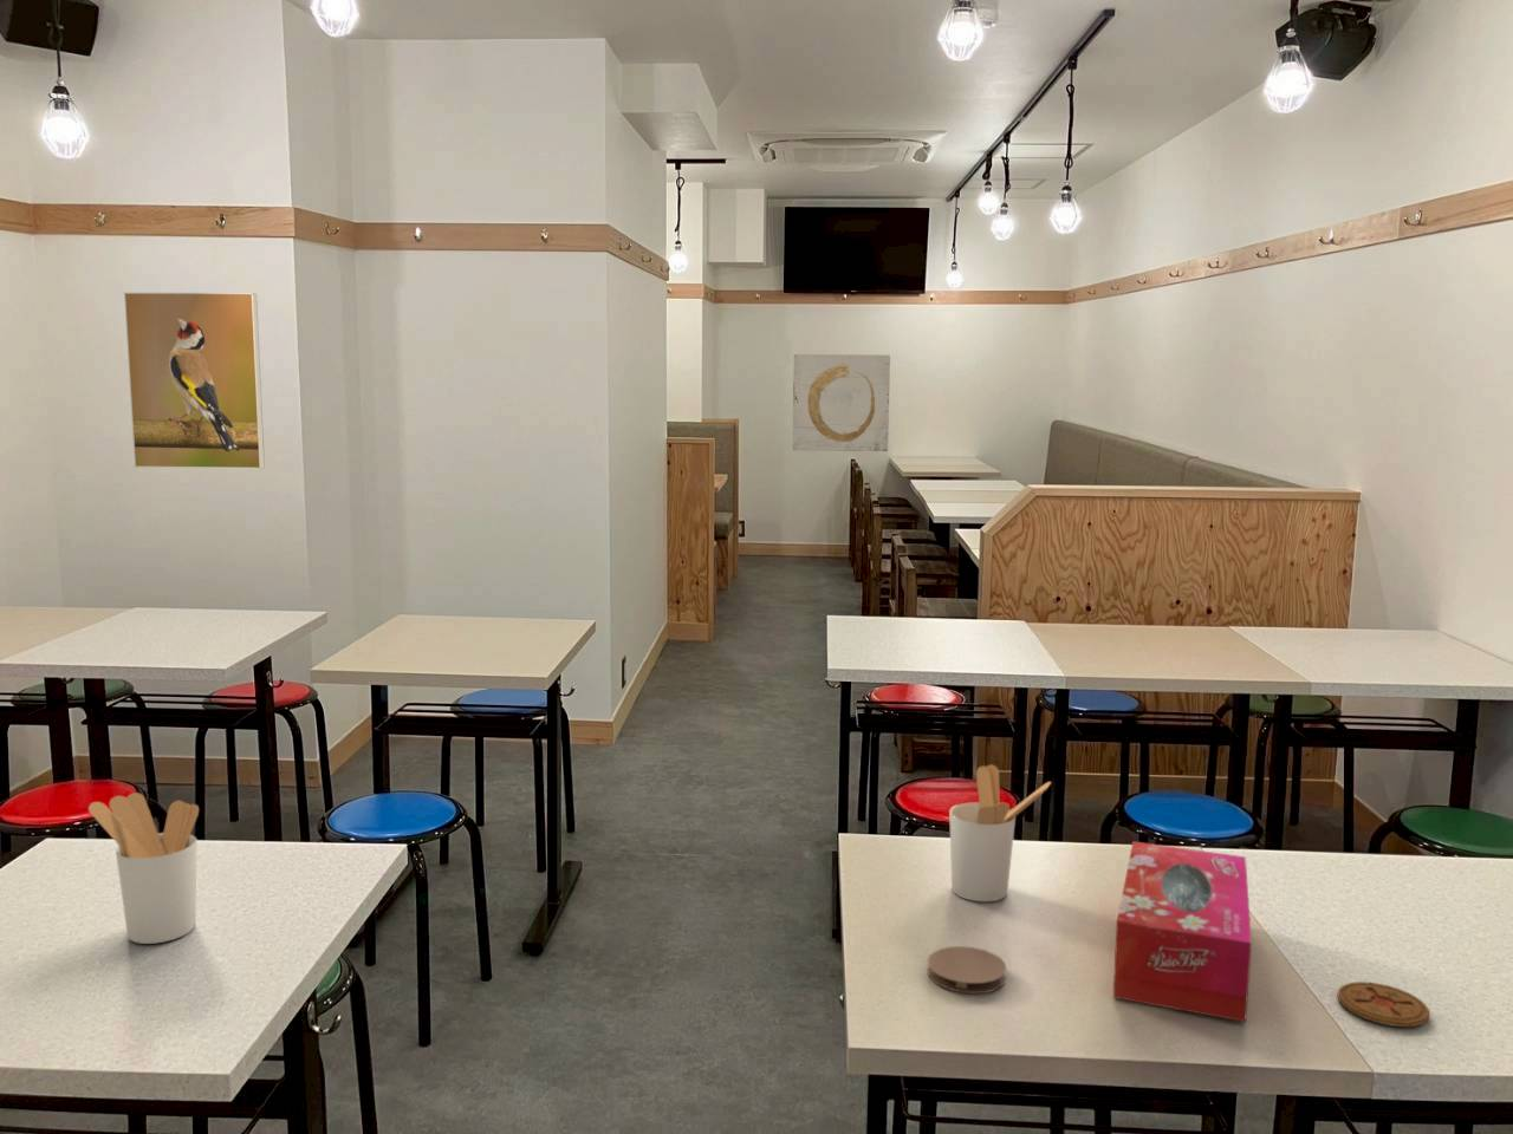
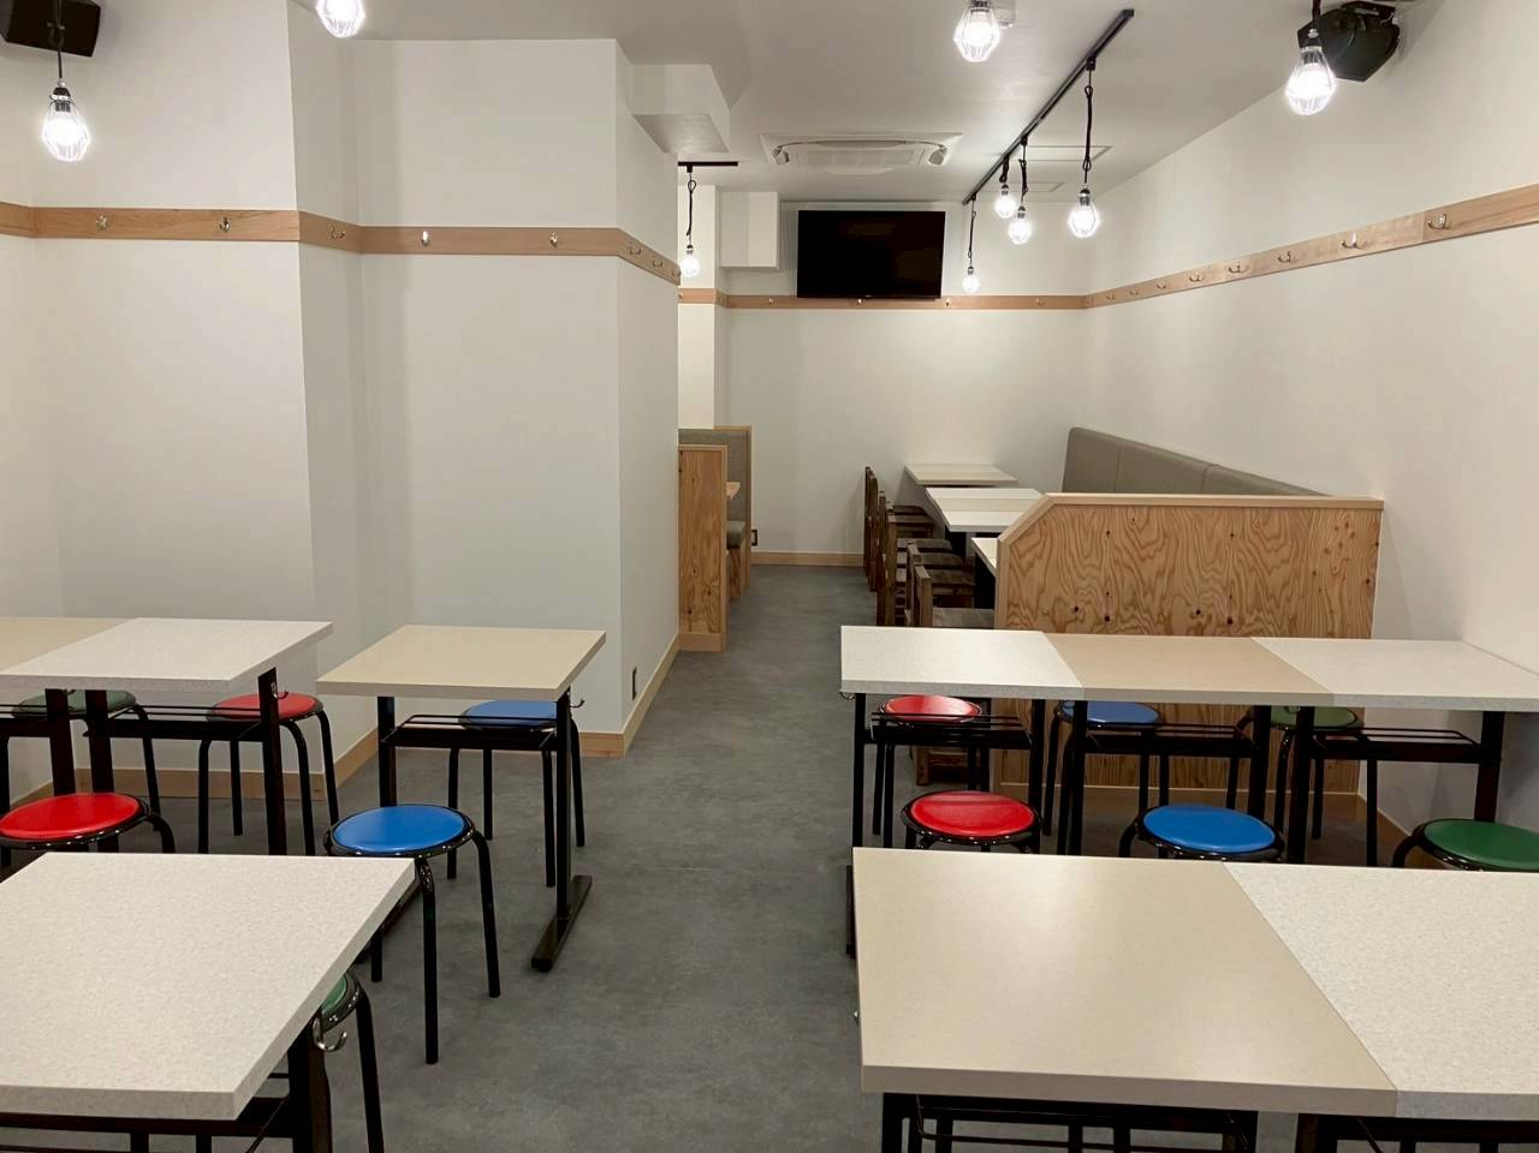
- tissue box [1113,840,1253,1023]
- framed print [123,292,266,471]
- utensil holder [87,791,200,945]
- wall art [792,354,891,453]
- utensil holder [948,765,1052,903]
- coaster [1337,980,1431,1028]
- coaster [926,945,1008,995]
